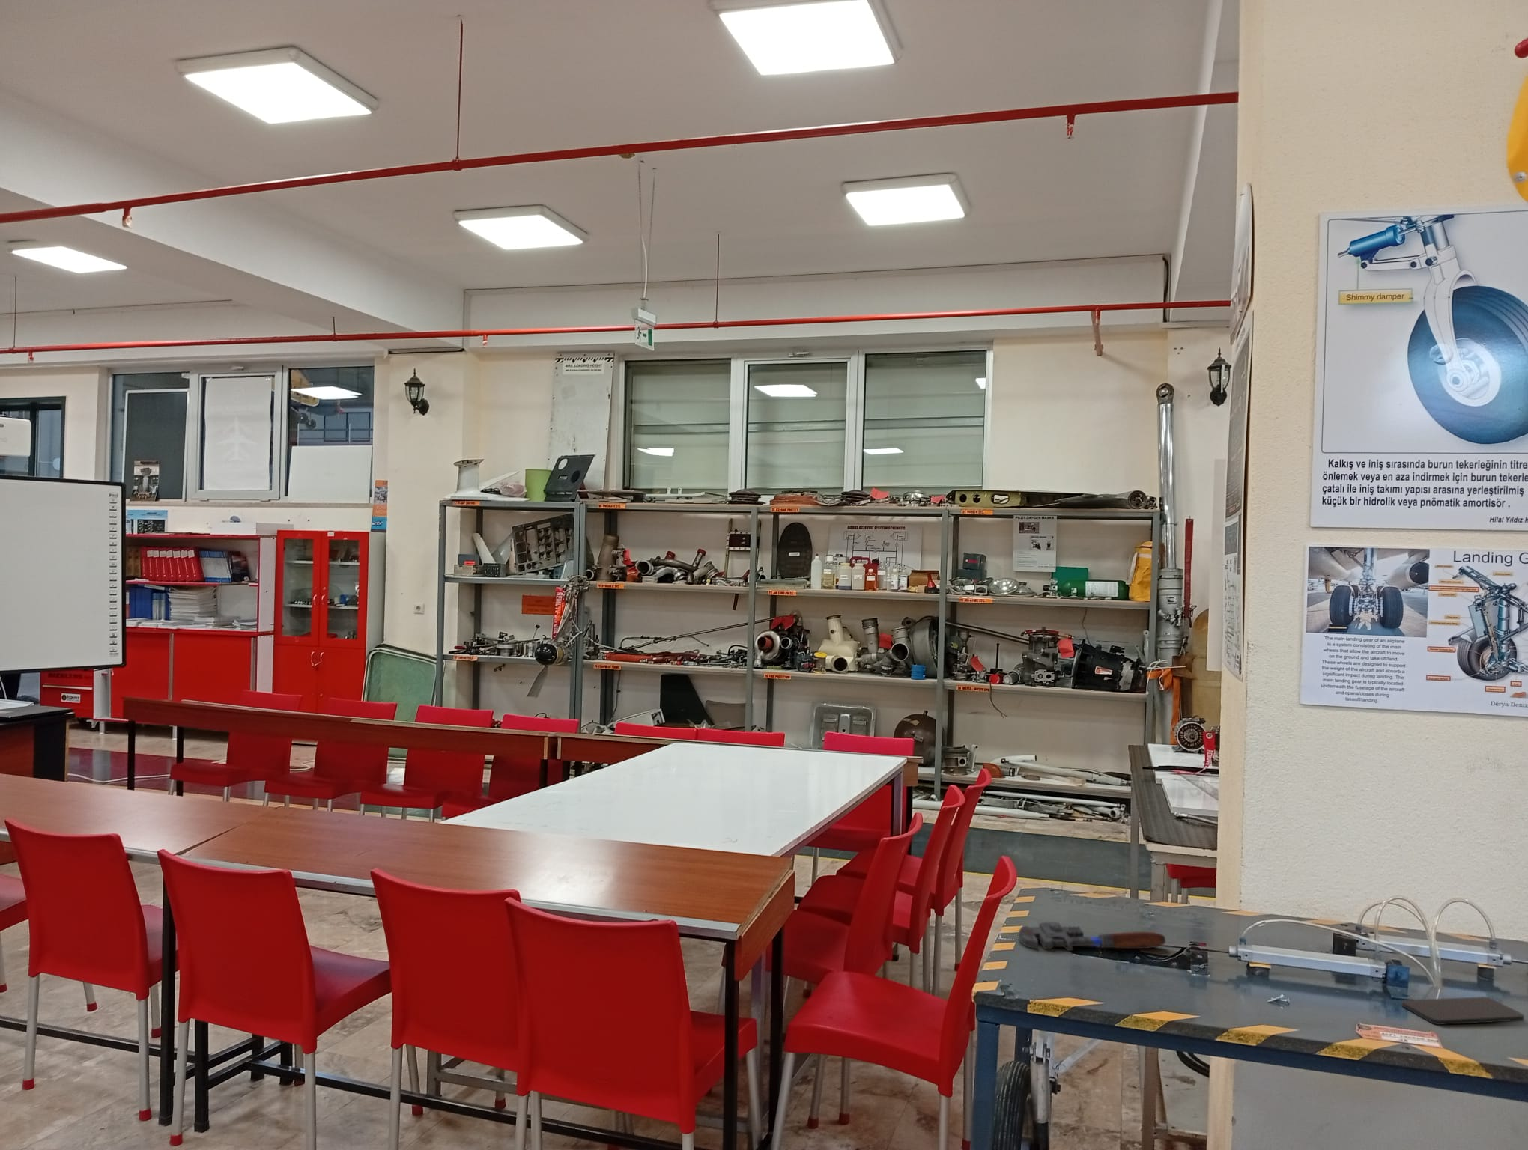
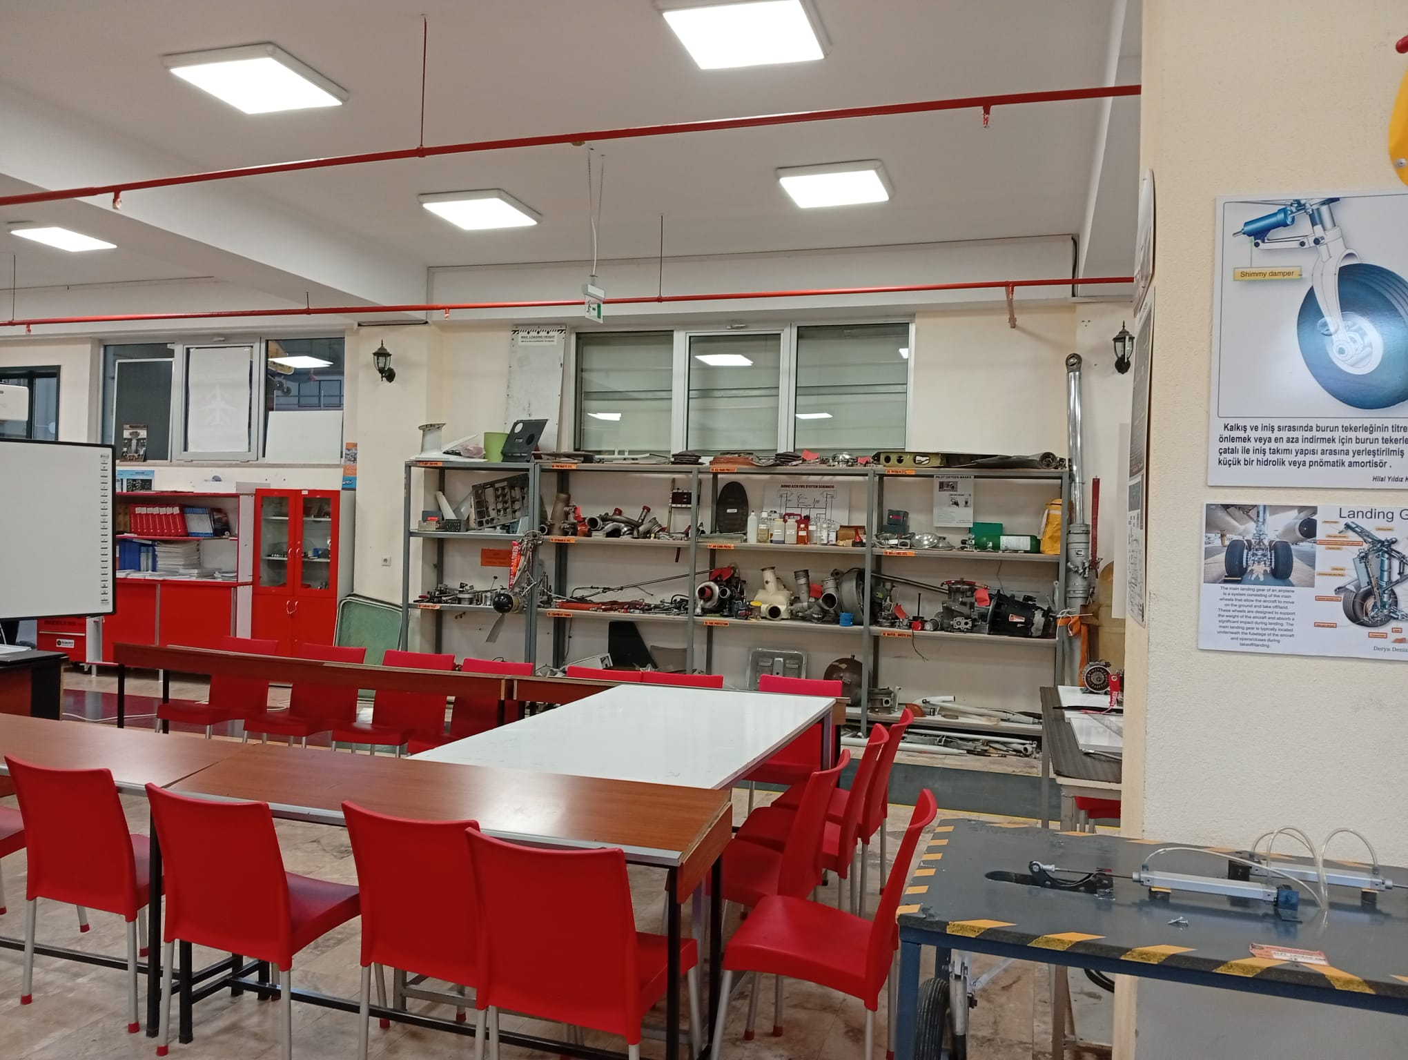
- adjustable wrench [1017,922,1166,952]
- smartphone [1401,995,1526,1026]
